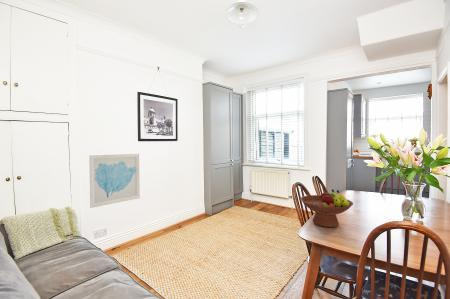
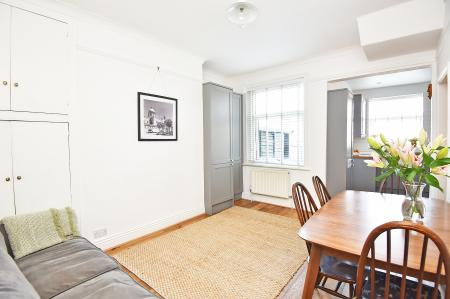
- wall art [88,153,141,209]
- fruit bowl [299,188,354,228]
